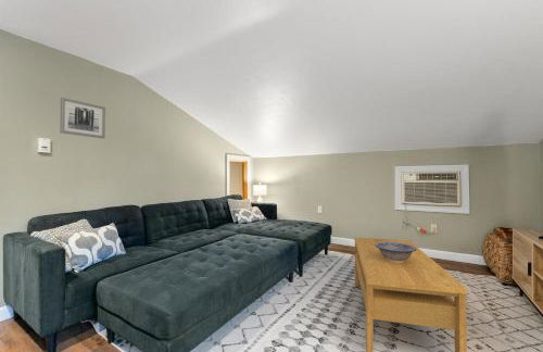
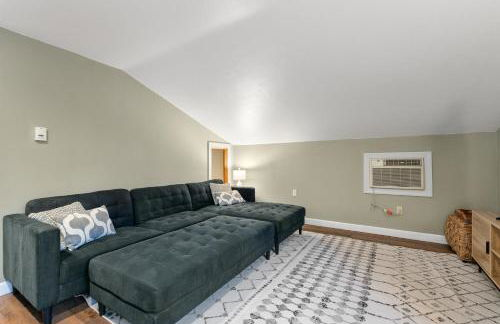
- wall art [59,97,106,139]
- decorative bowl [376,242,416,263]
- coffee table [354,237,468,352]
